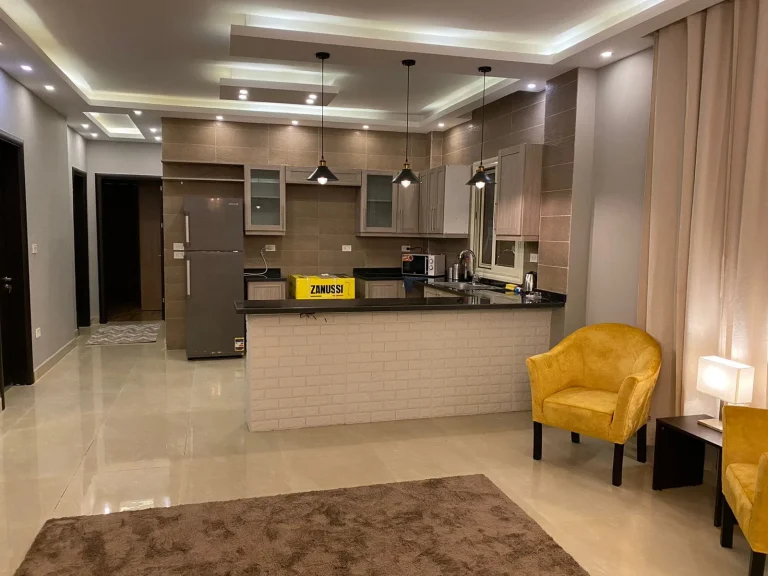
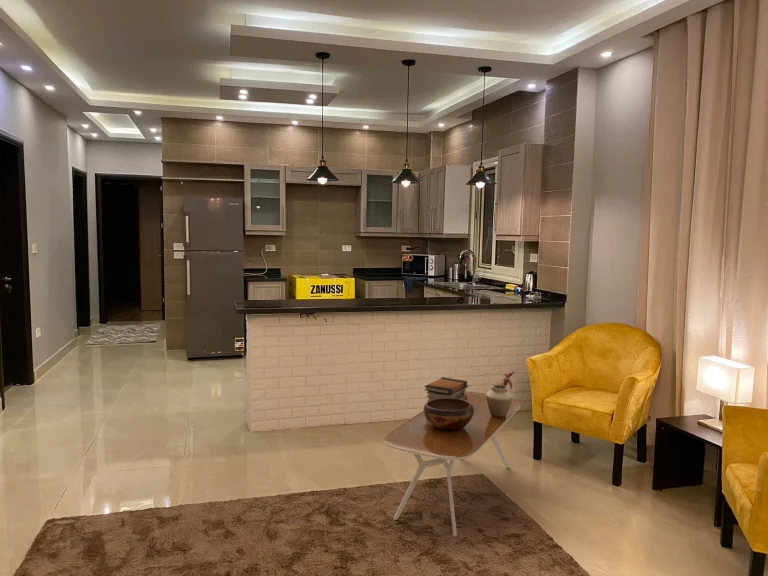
+ decorative bowl [422,398,474,431]
+ coffee table [383,390,522,538]
+ book stack [423,376,469,402]
+ vase [485,370,515,418]
